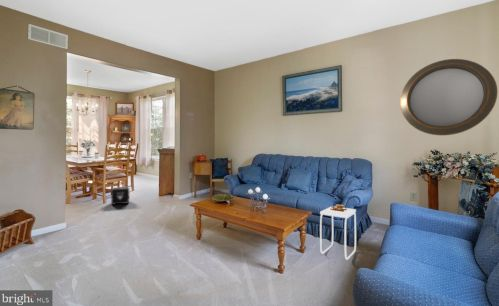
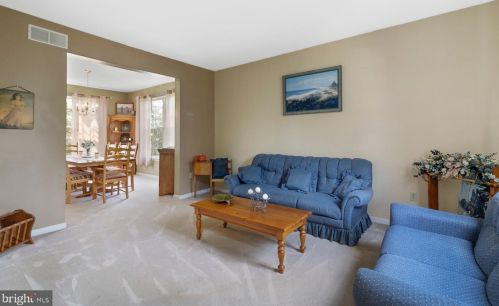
- home mirror [399,58,498,136]
- side table [319,203,357,261]
- air purifier [110,186,130,206]
